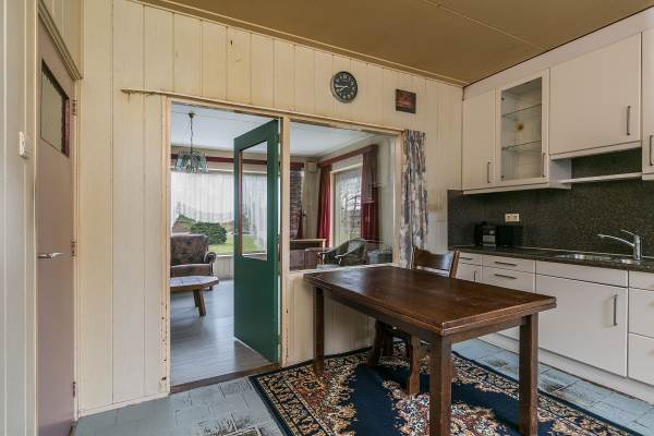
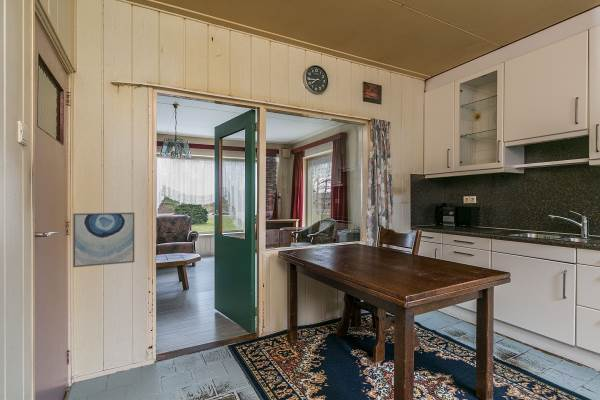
+ wall art [72,211,136,268]
